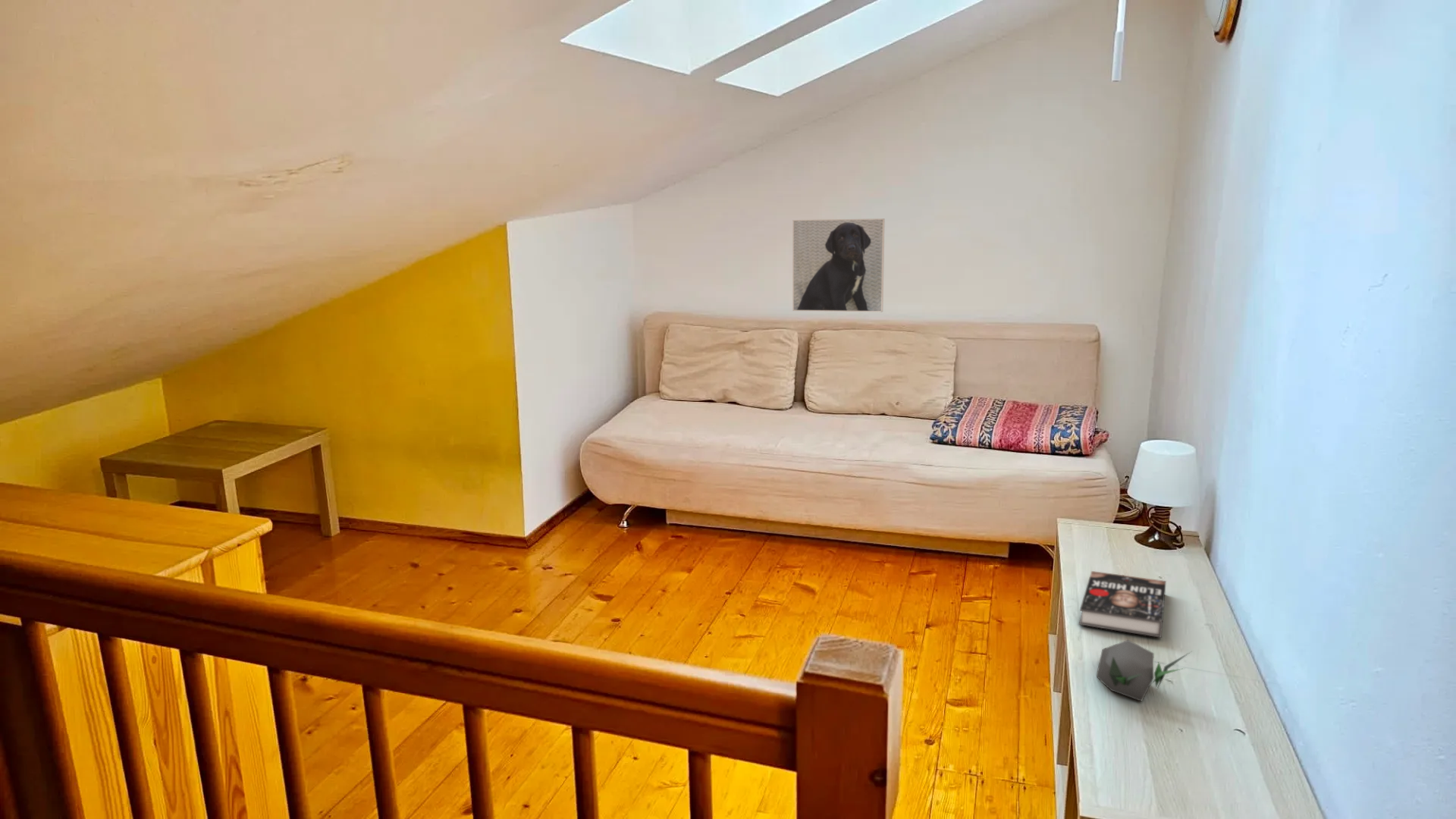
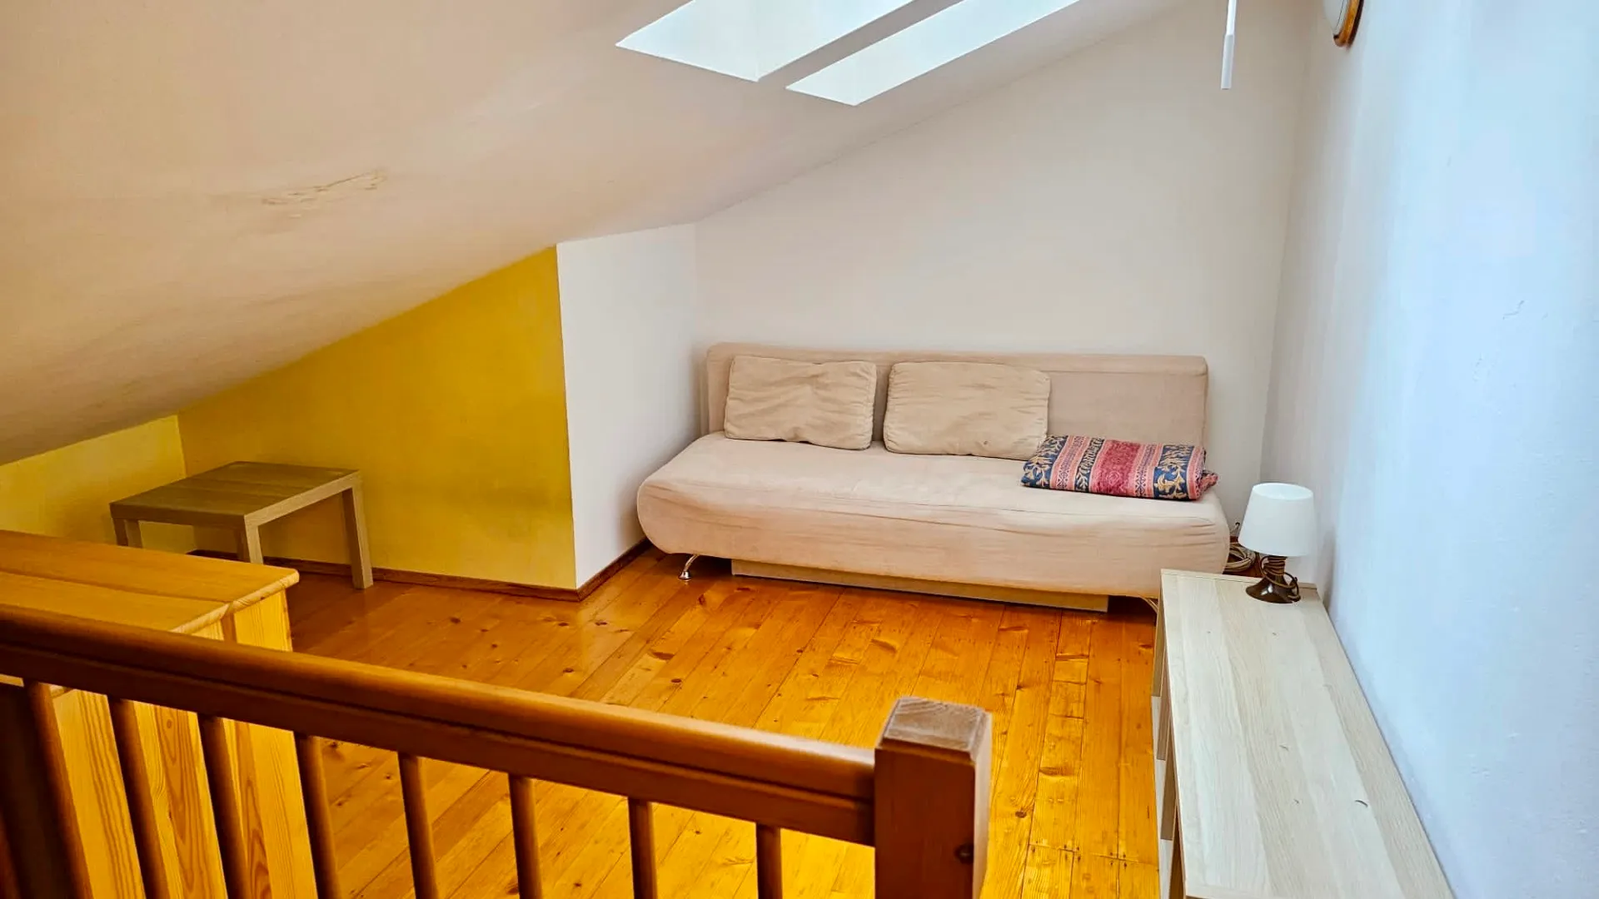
- succulent plant [1096,639,1194,702]
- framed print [792,218,885,312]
- book [1078,570,1167,639]
